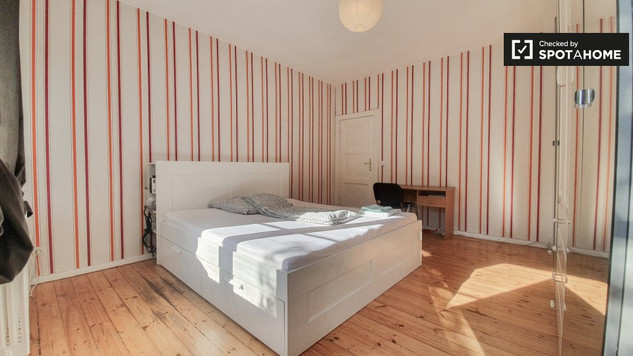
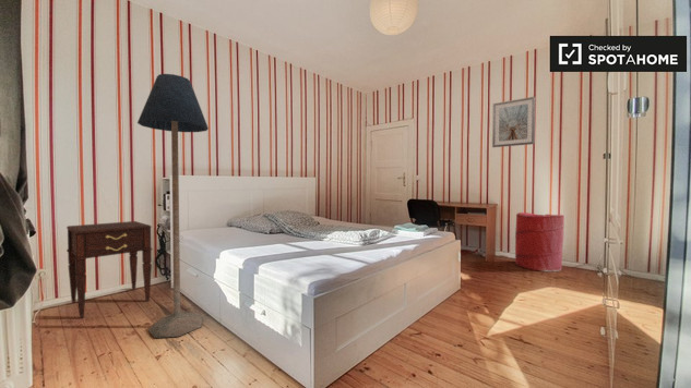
+ floor lamp [136,73,210,339]
+ nightstand [65,220,153,319]
+ picture frame [491,96,536,148]
+ laundry hamper [514,211,565,272]
